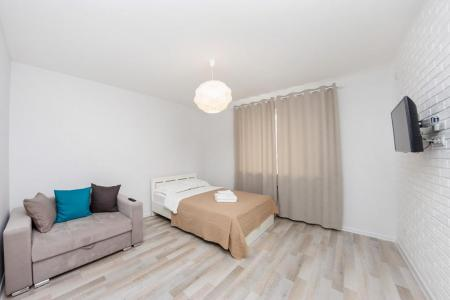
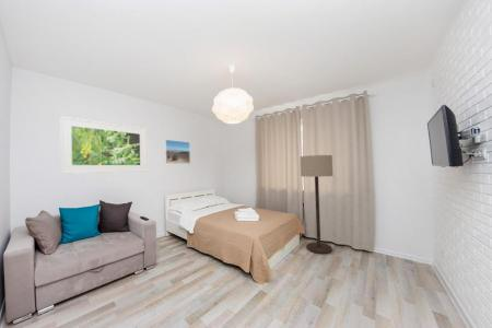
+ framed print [164,139,191,165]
+ floor lamp [300,154,333,255]
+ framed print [59,116,148,175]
